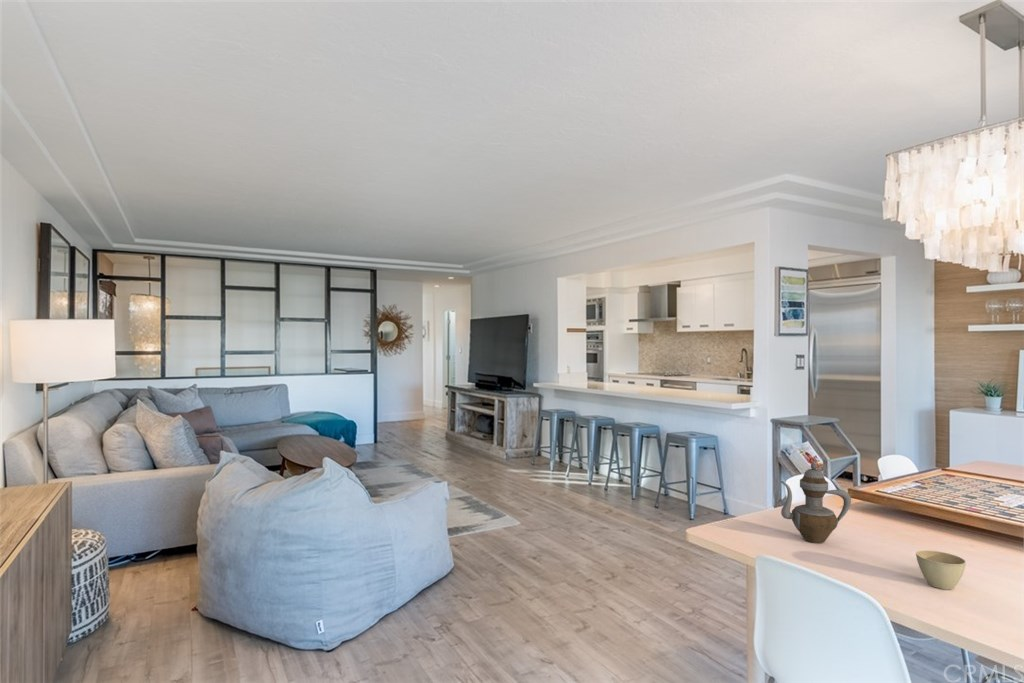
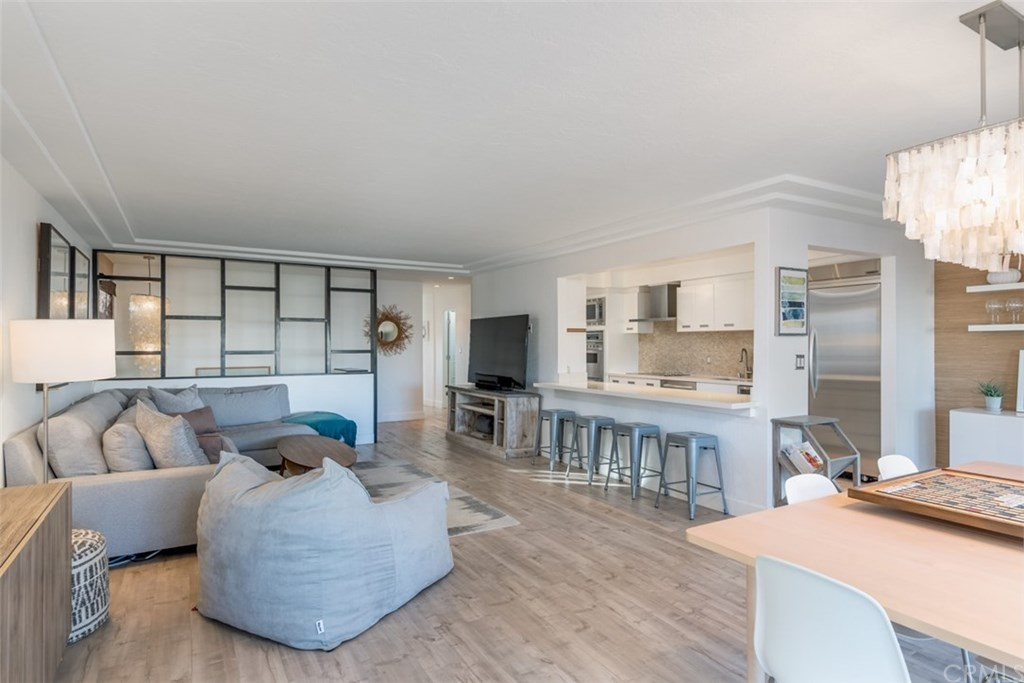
- teapot [780,460,852,544]
- flower pot [915,549,967,590]
